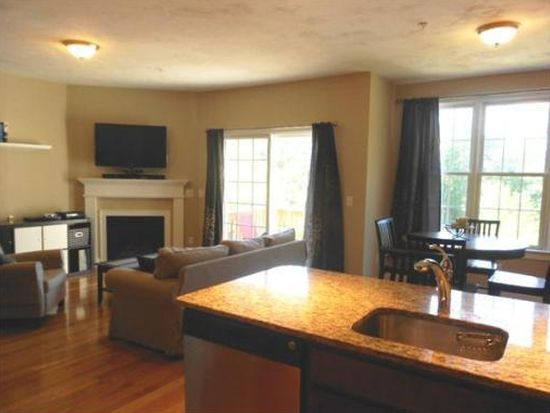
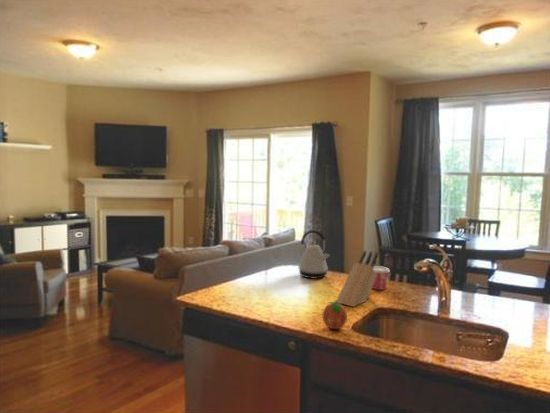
+ fruit [322,299,348,330]
+ cup [372,265,391,291]
+ knife block [336,249,379,308]
+ kettle [297,229,331,280]
